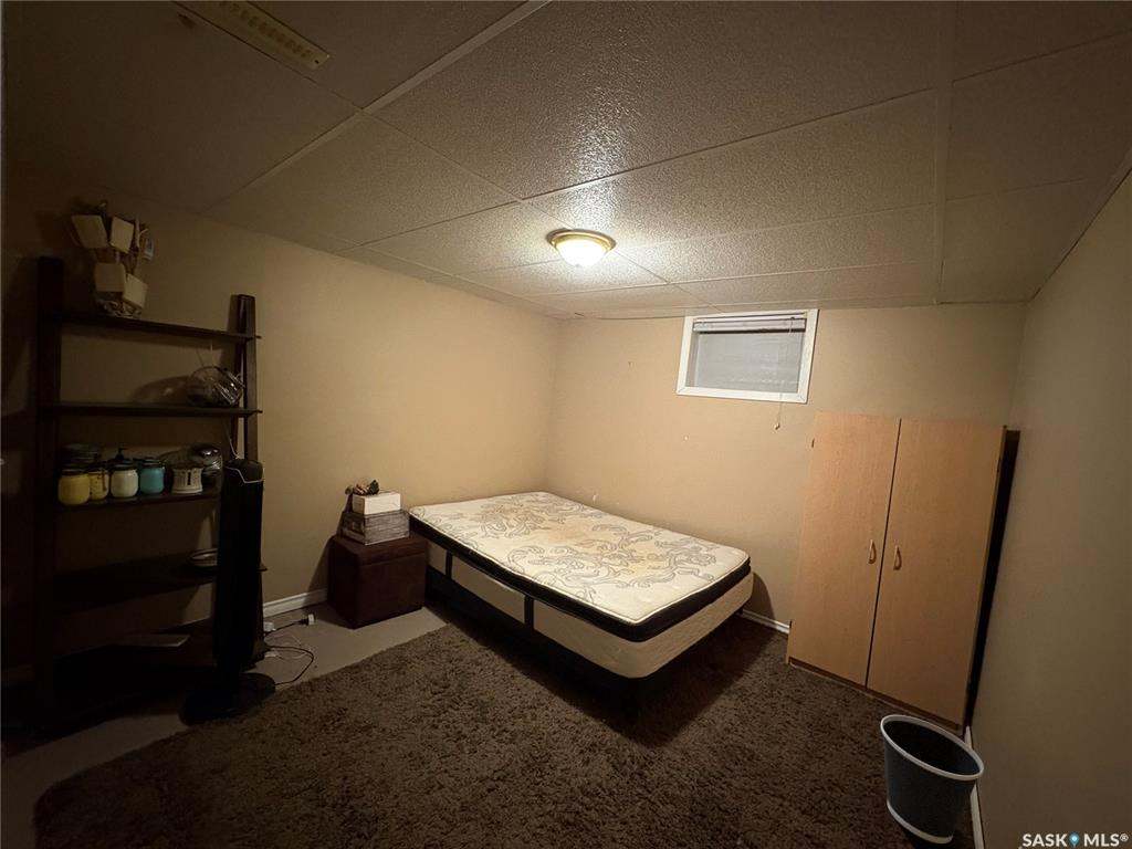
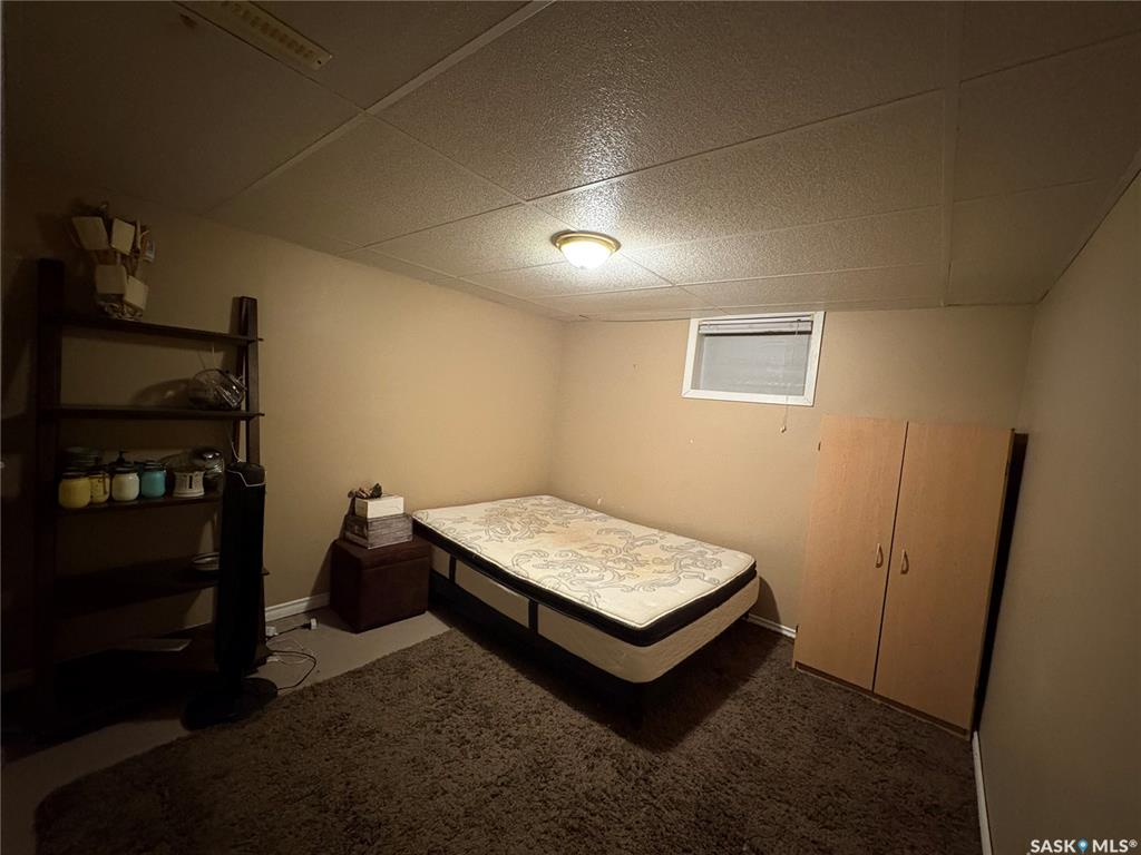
- wastebasket [880,714,985,845]
